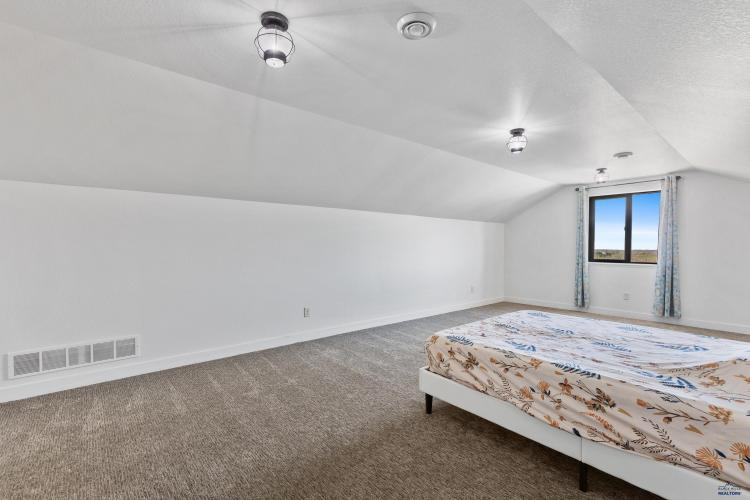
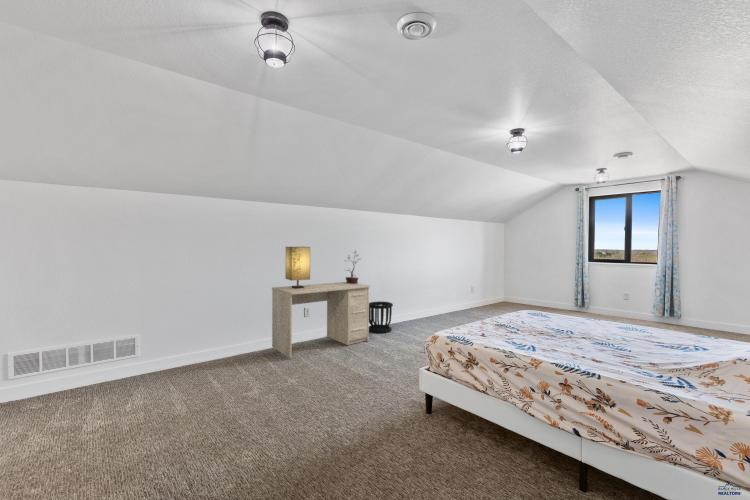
+ table lamp [284,246,311,289]
+ wastebasket [369,301,394,334]
+ desk [271,281,372,360]
+ potted plant [343,250,363,284]
